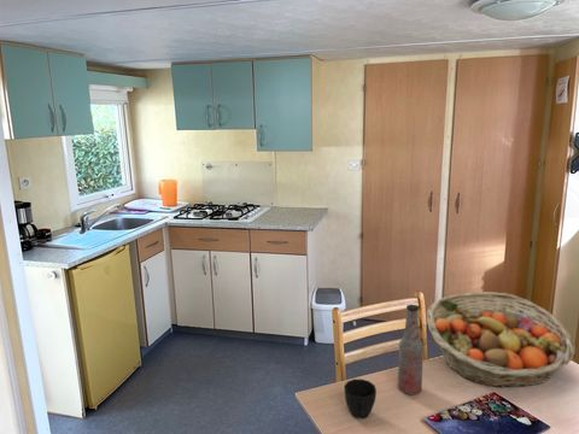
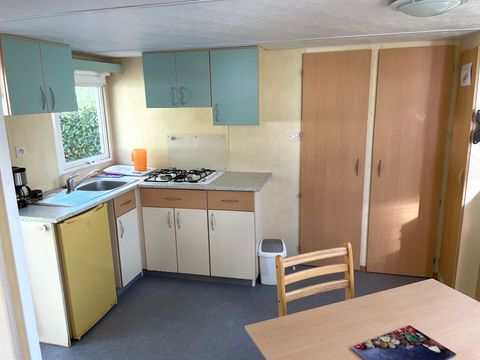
- bottle [397,304,425,395]
- cup [343,379,378,420]
- fruit basket [426,291,577,388]
